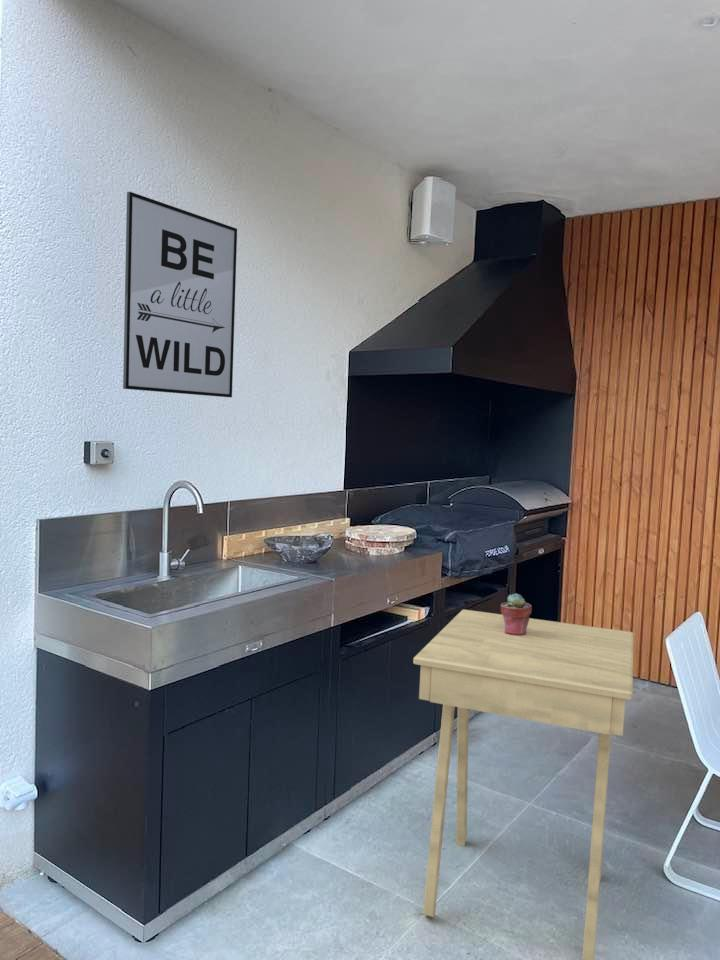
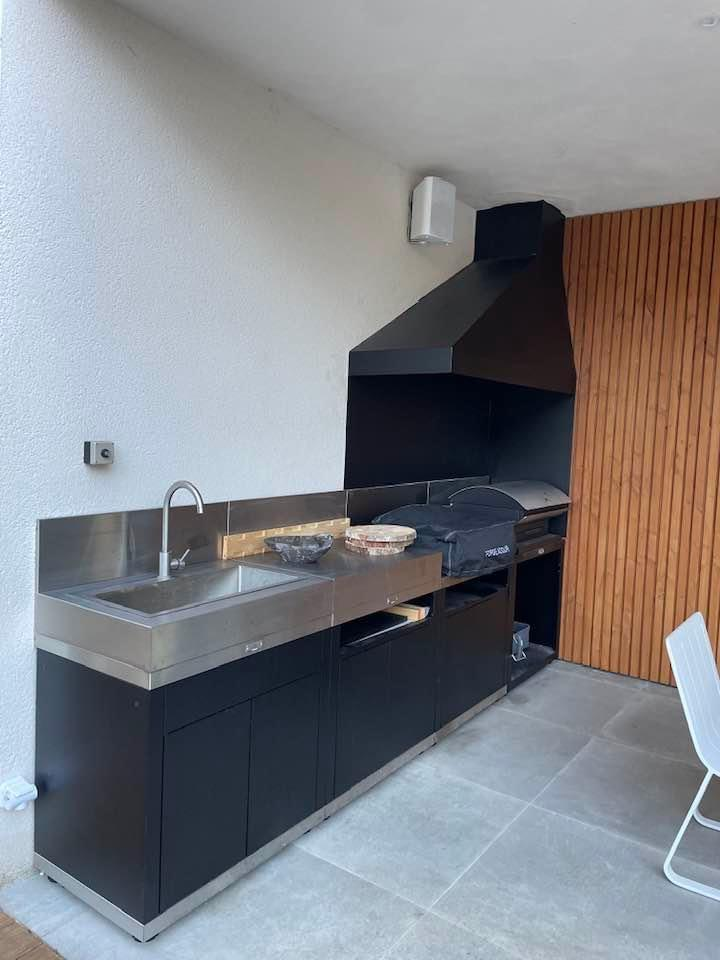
- wall art [122,191,238,398]
- potted succulent [500,592,533,635]
- side table [412,609,634,960]
